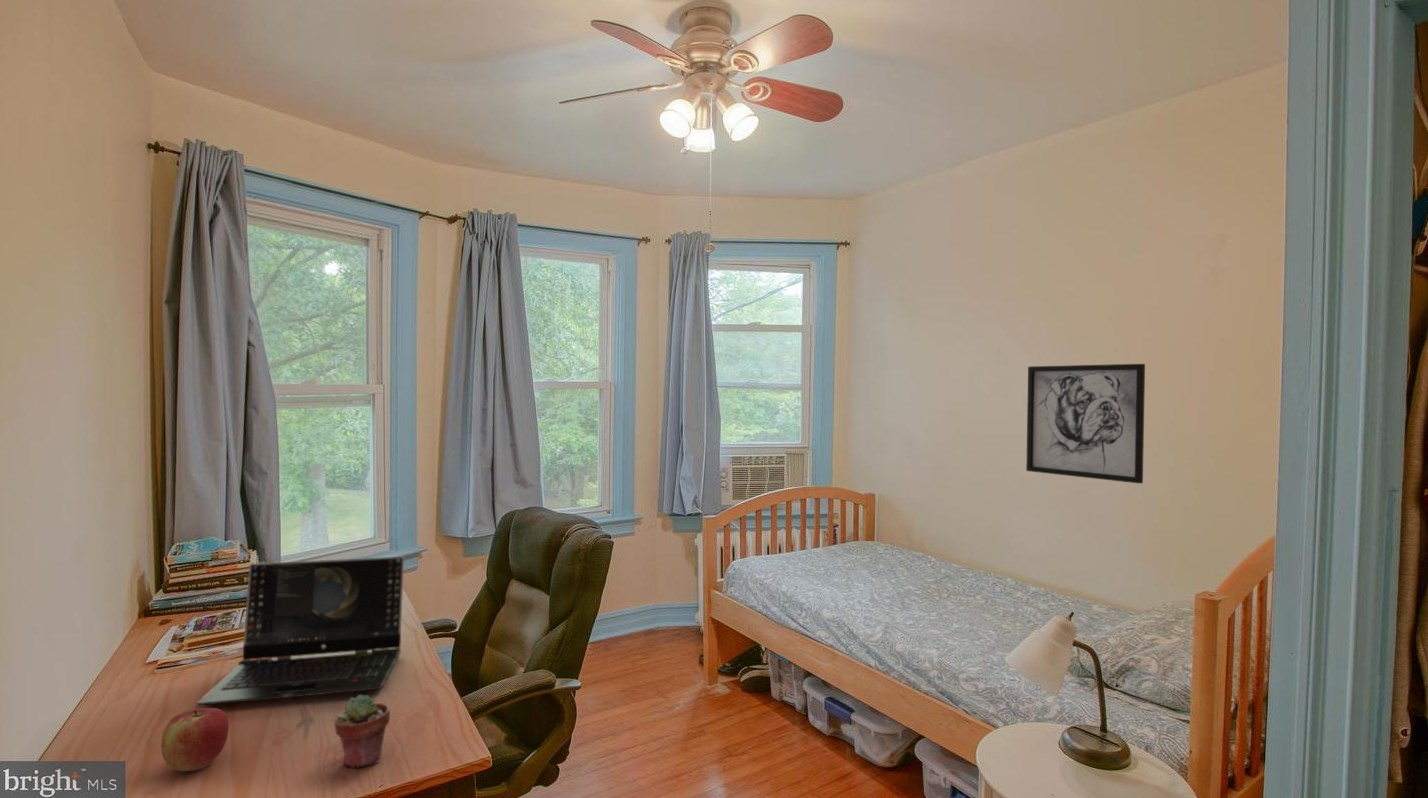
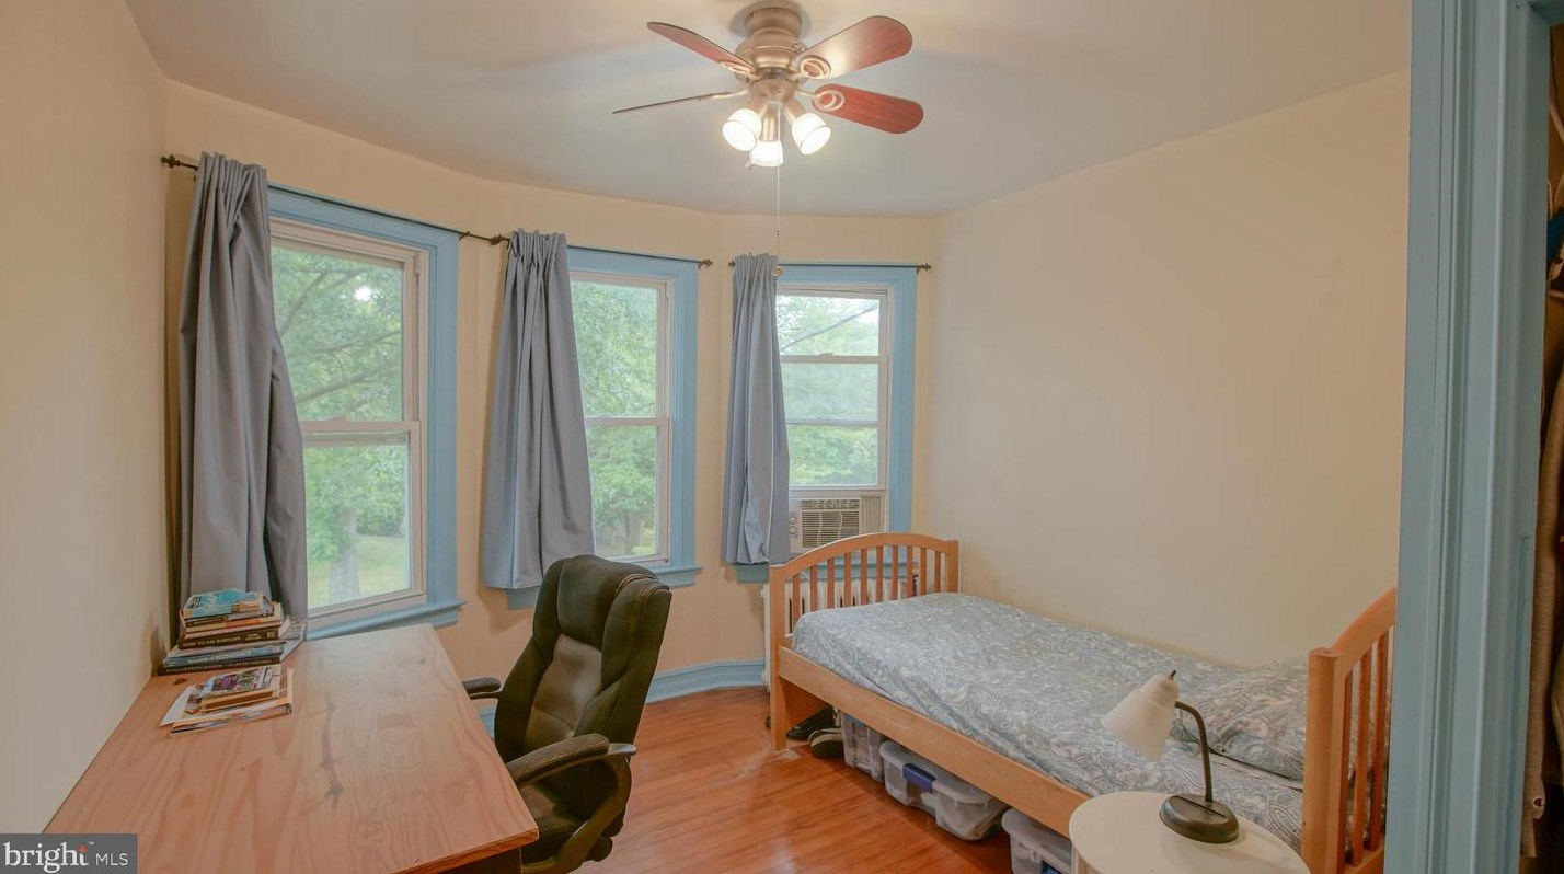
- potted succulent [333,694,391,768]
- laptop computer [196,556,405,707]
- wall art [1025,363,1146,485]
- apple [160,707,230,772]
